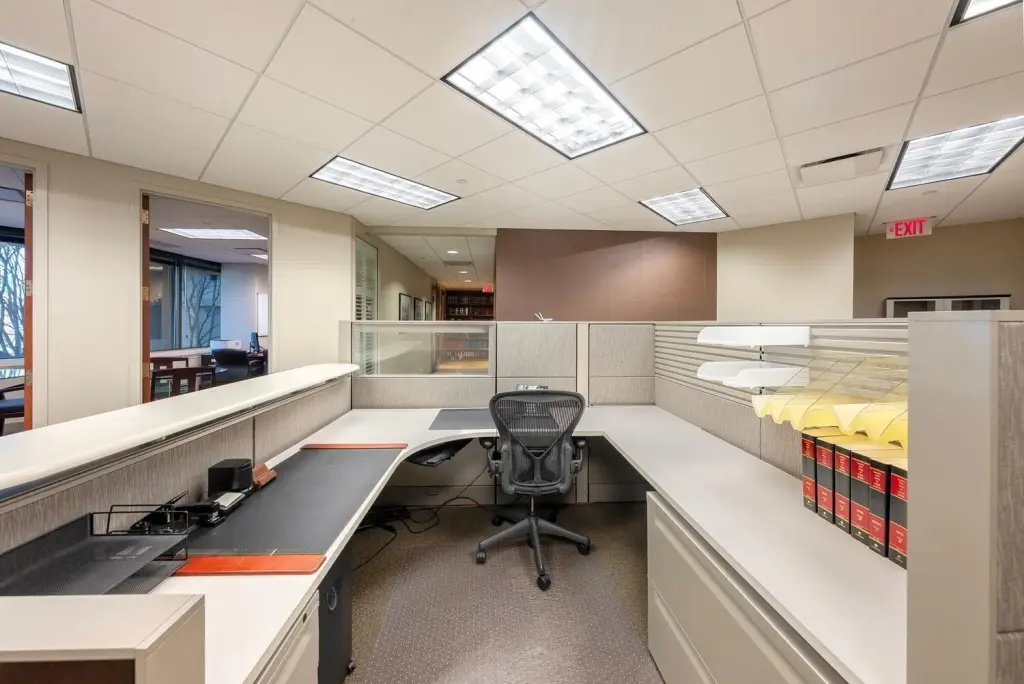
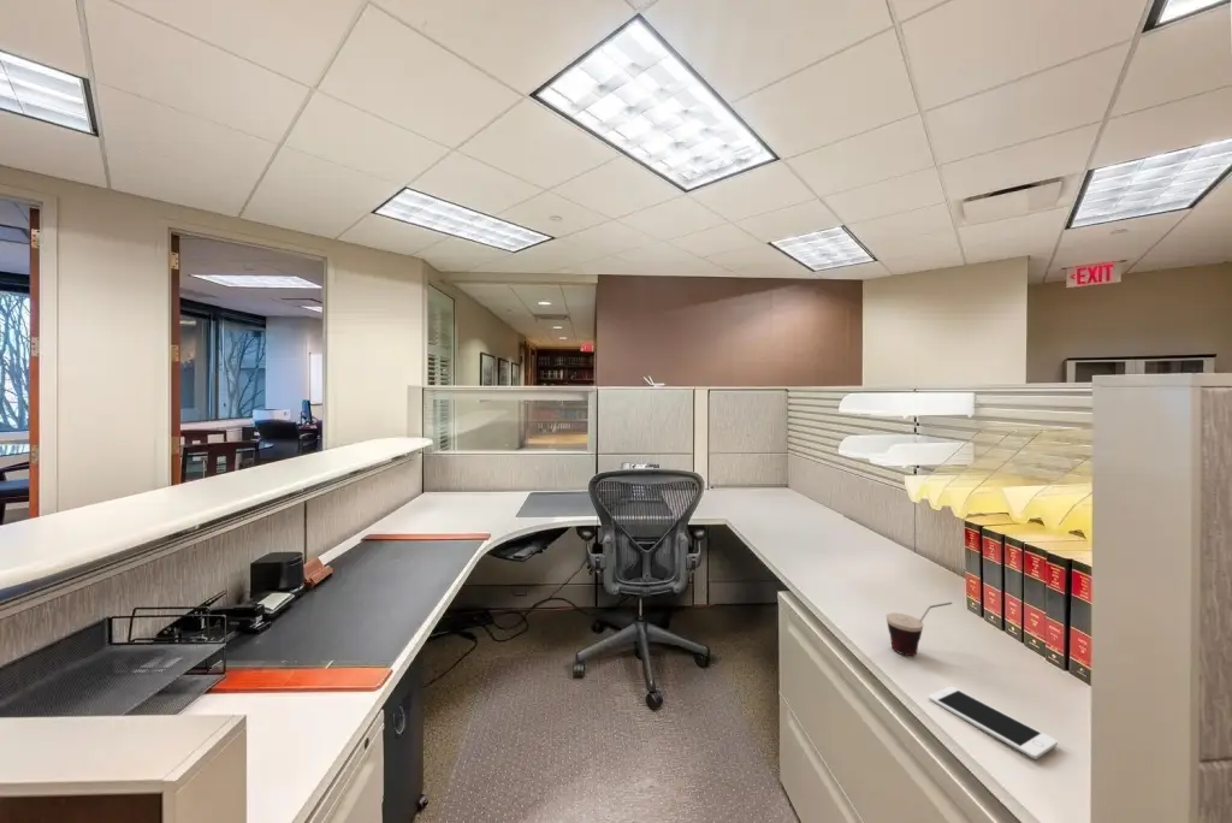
+ cup [886,602,953,657]
+ cell phone [928,686,1059,760]
